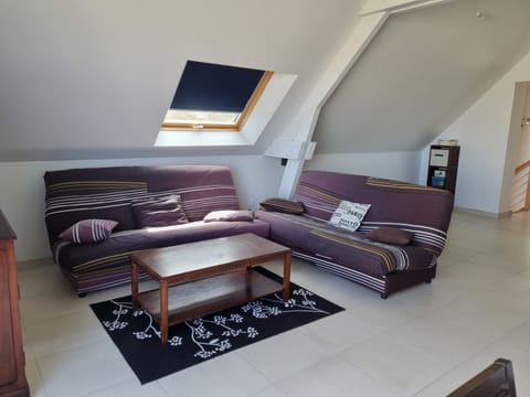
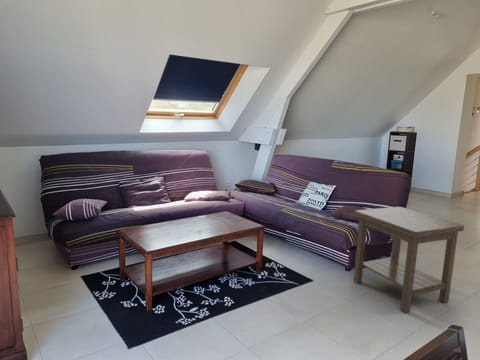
+ side table [353,206,465,313]
